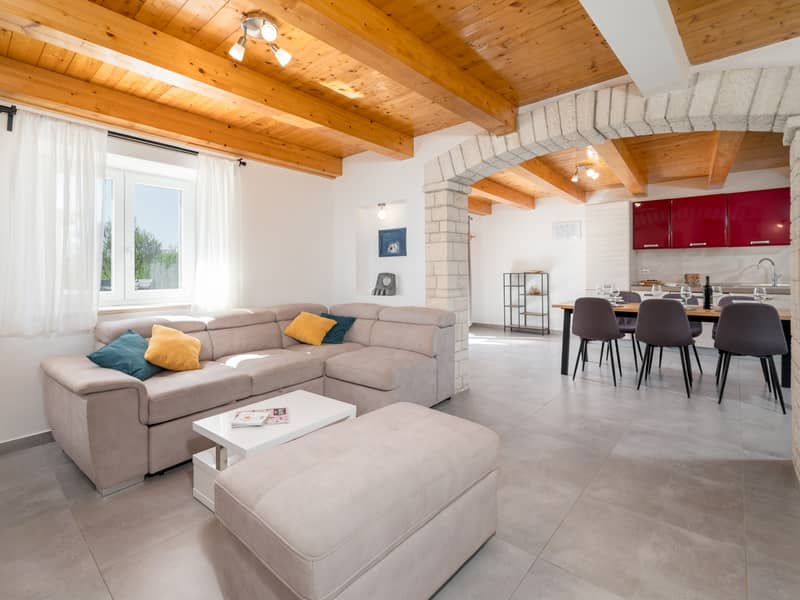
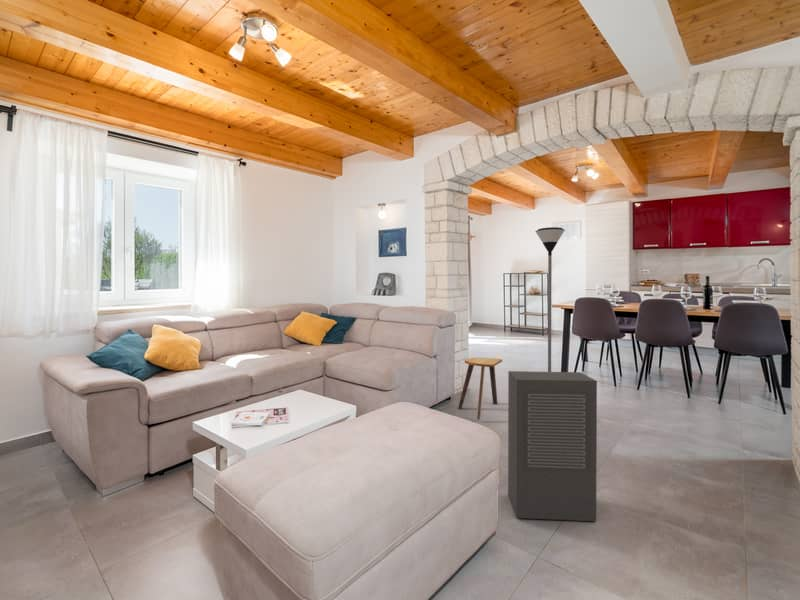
+ floor lamp [535,226,566,372]
+ stool [457,357,503,421]
+ air purifier [507,370,598,522]
